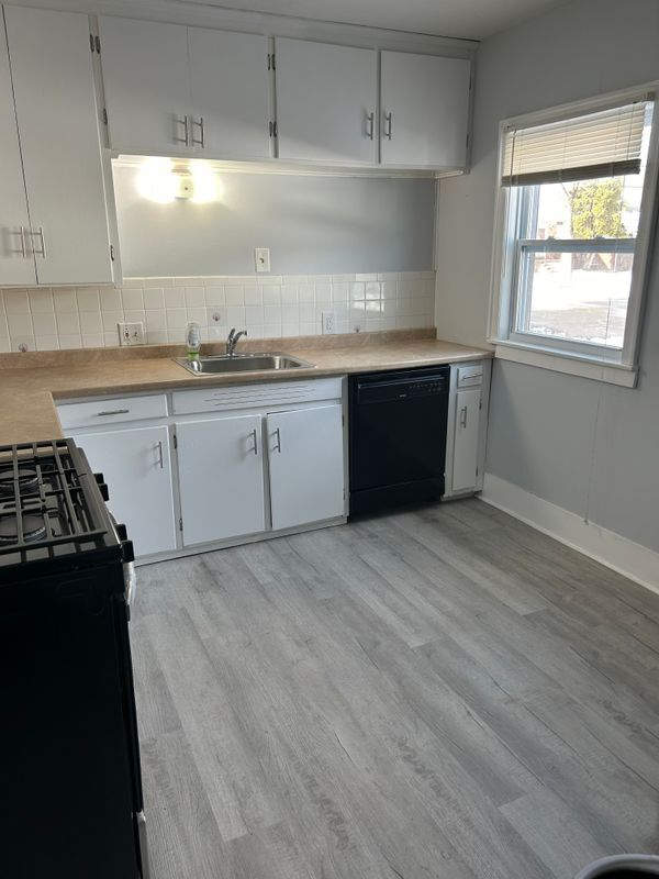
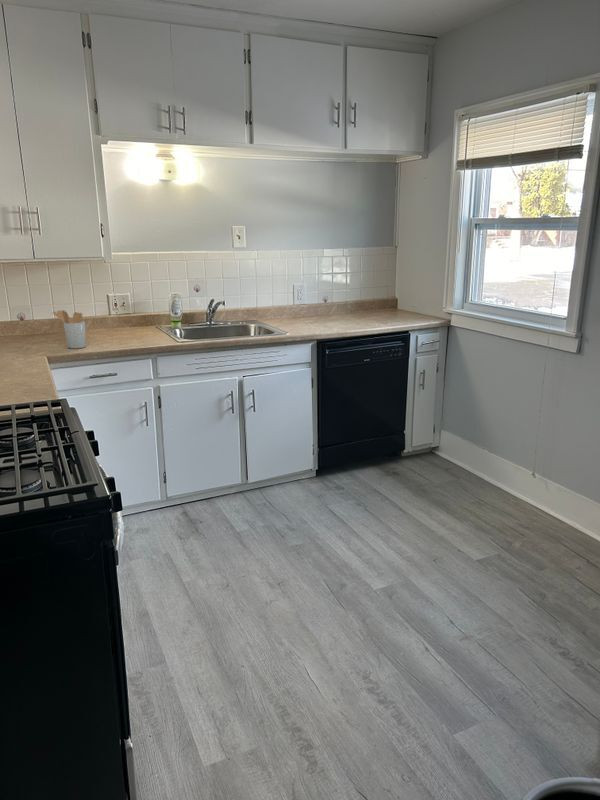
+ utensil holder [51,309,87,349]
